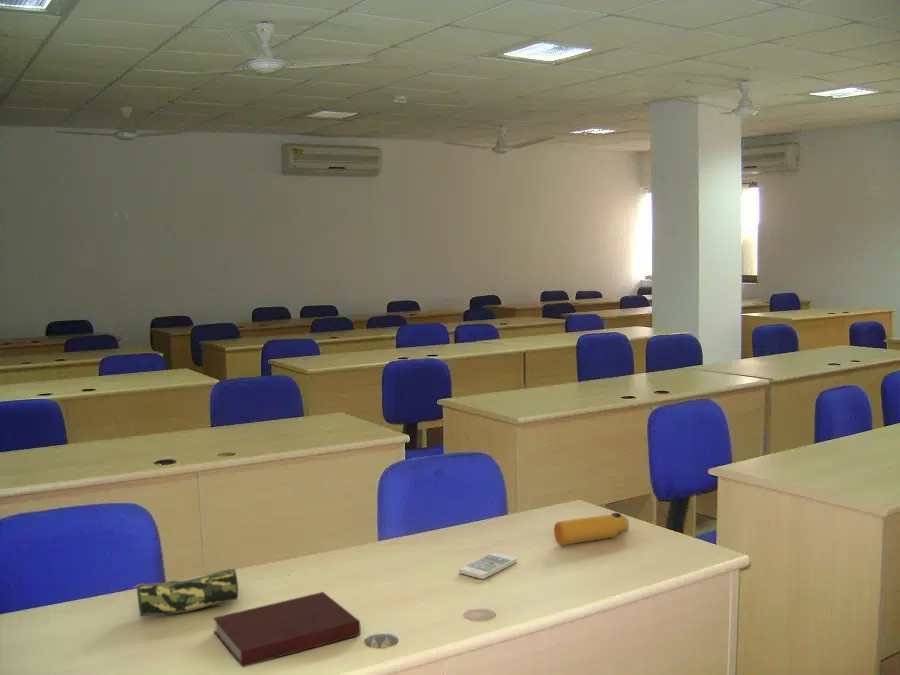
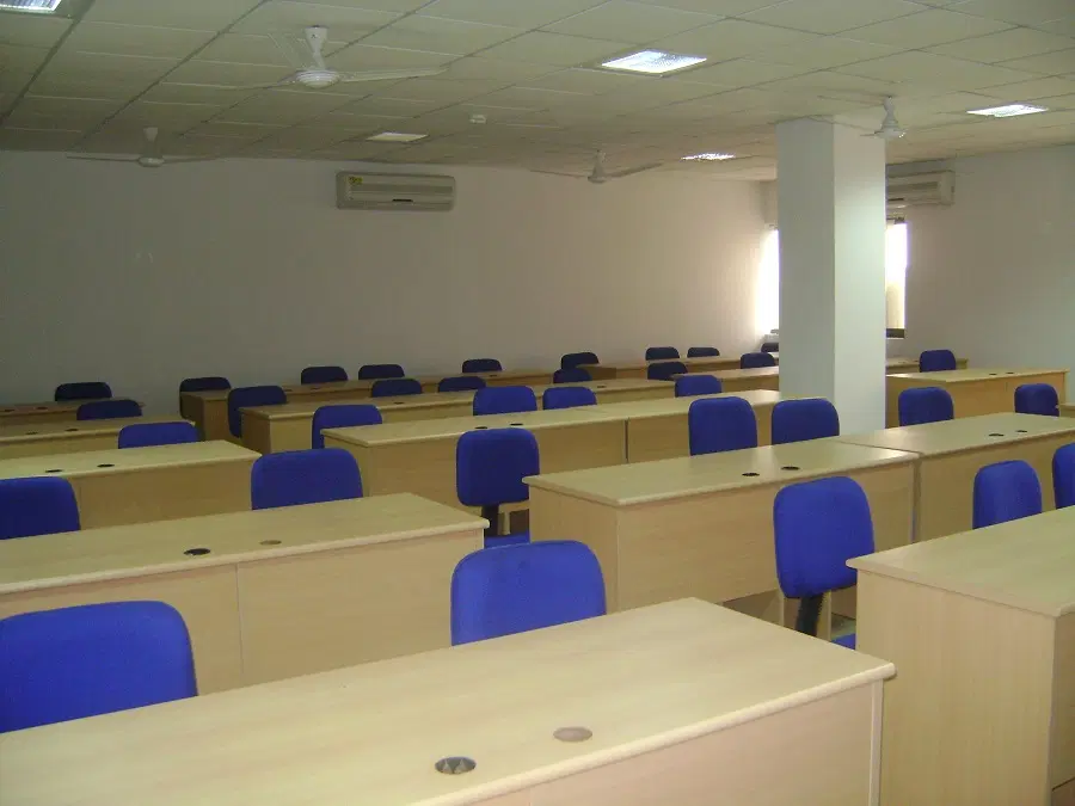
- pencil case [132,568,239,617]
- water bottle [553,512,630,546]
- notebook [212,591,361,668]
- smartphone [458,551,518,580]
